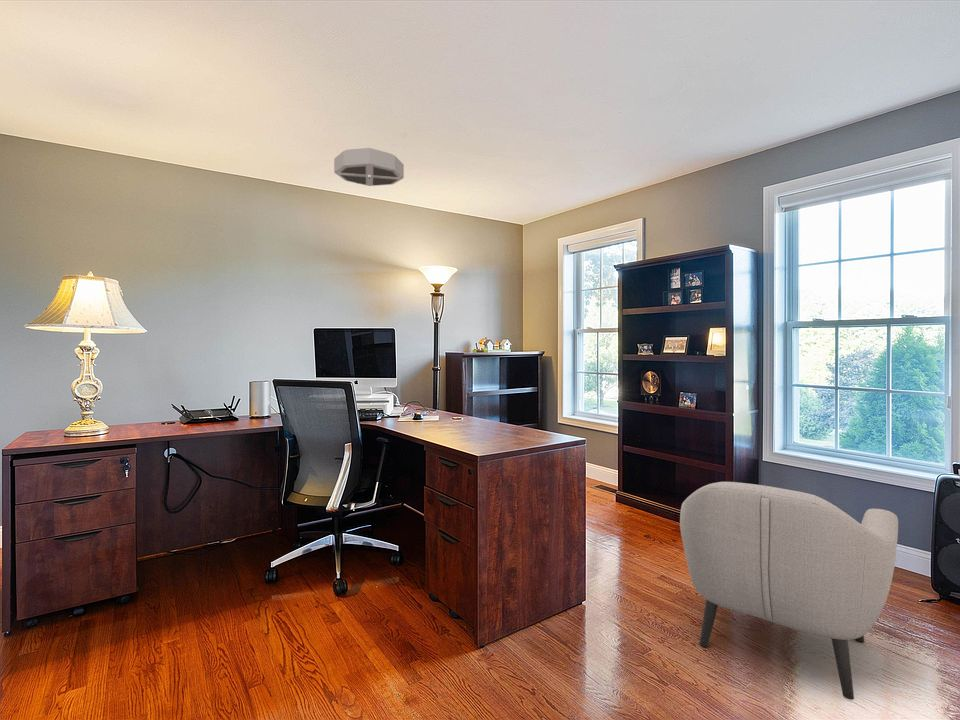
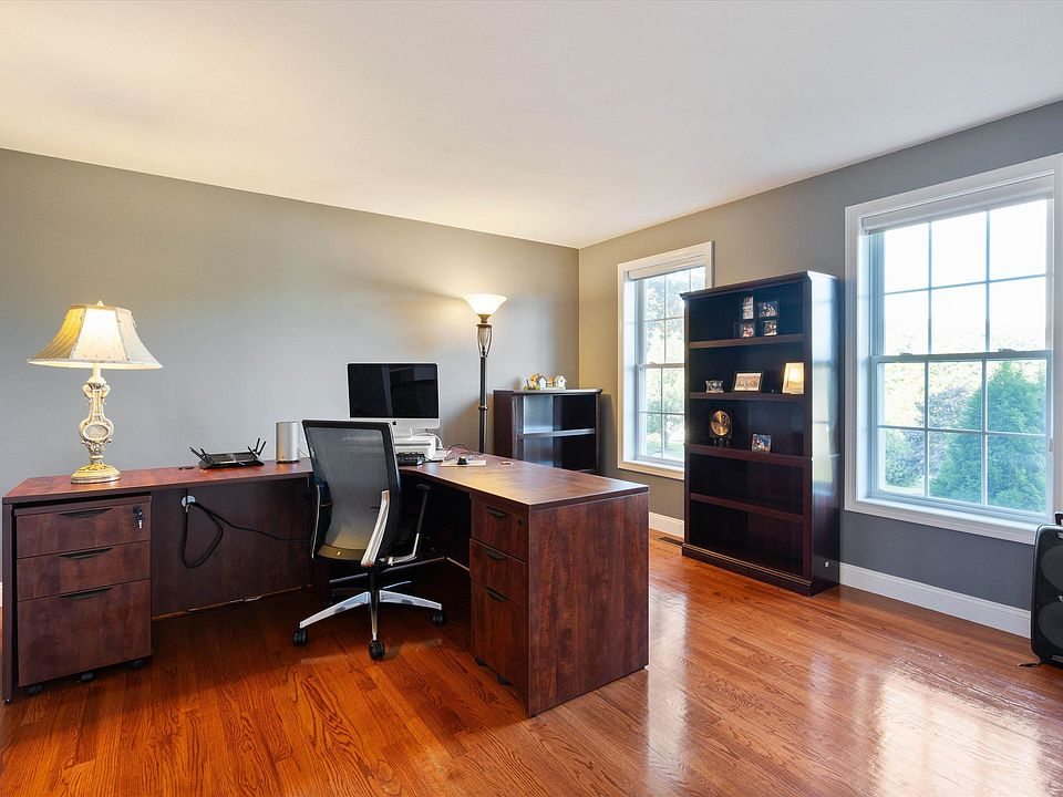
- armchair [679,481,899,701]
- ceiling light [333,147,405,187]
